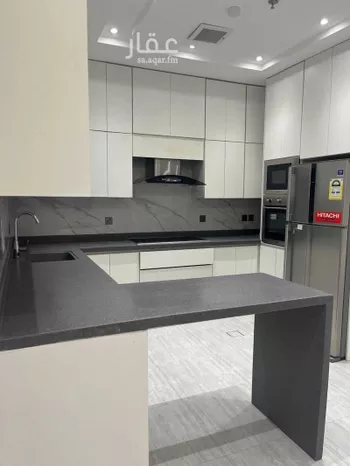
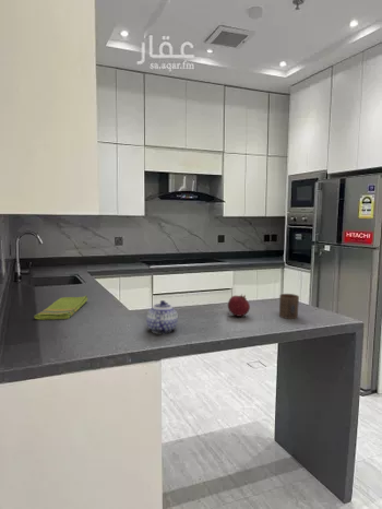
+ cup [278,293,300,320]
+ dish towel [33,295,88,320]
+ fruit [227,293,251,318]
+ teapot [145,299,179,334]
